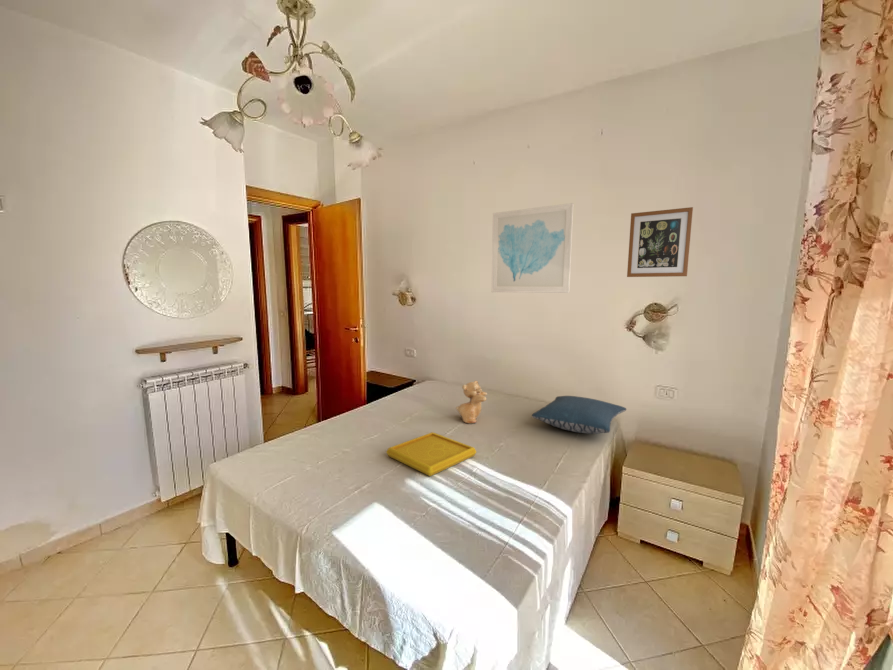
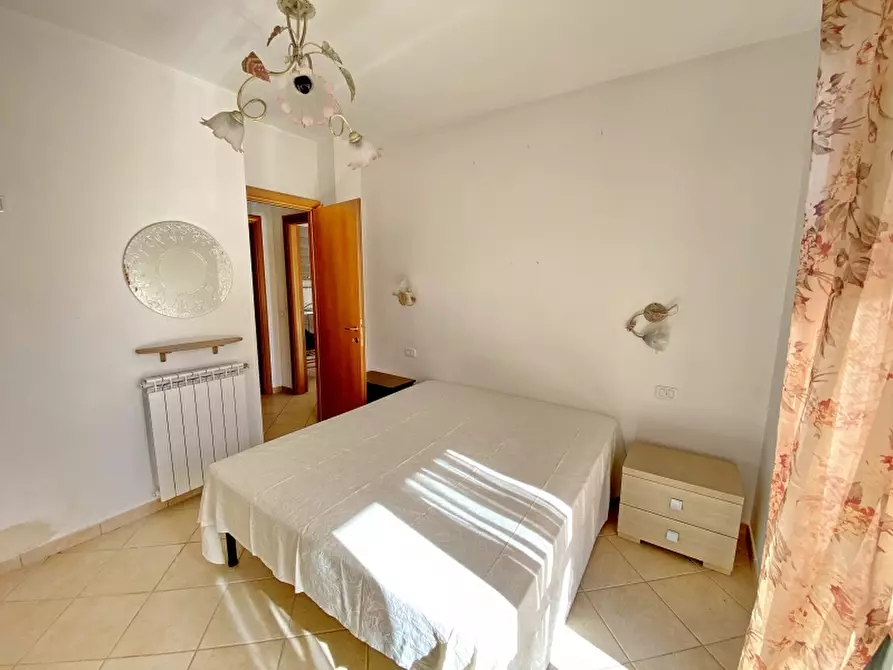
- teddy bear [455,380,488,425]
- pillow [531,395,627,435]
- serving tray [385,431,477,477]
- wall art [626,206,694,278]
- wall art [491,202,574,294]
